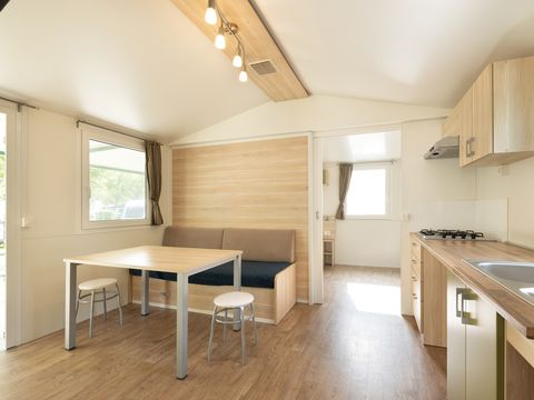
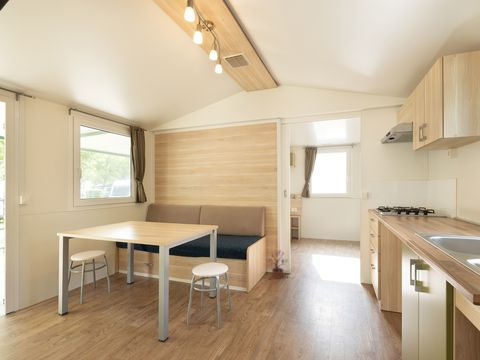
+ potted plant [267,249,289,280]
